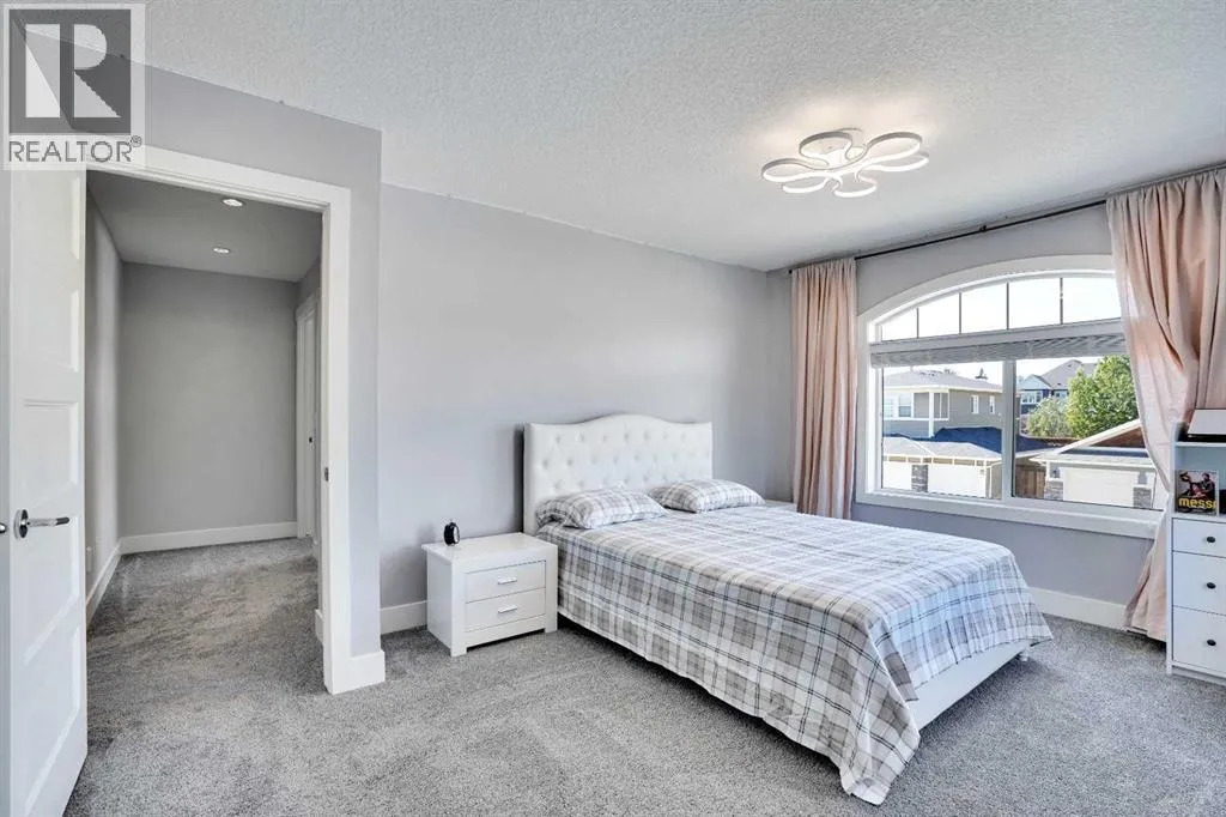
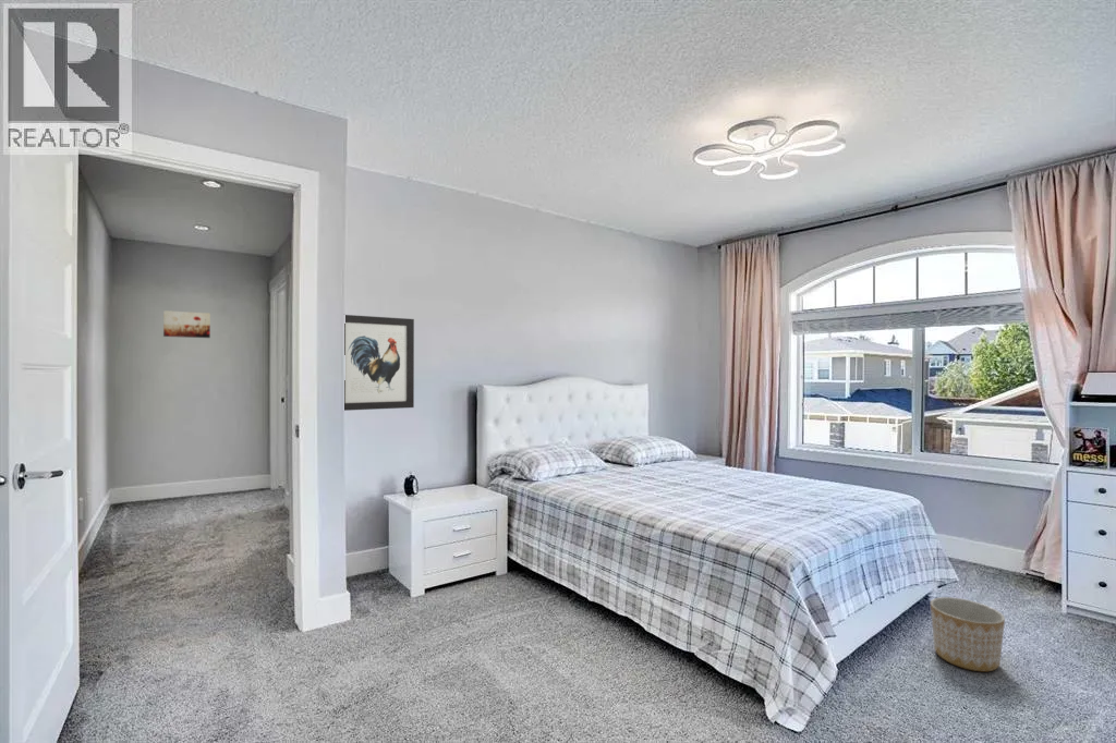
+ planter [930,596,1006,672]
+ wall art [162,309,211,339]
+ wall art [343,314,415,412]
